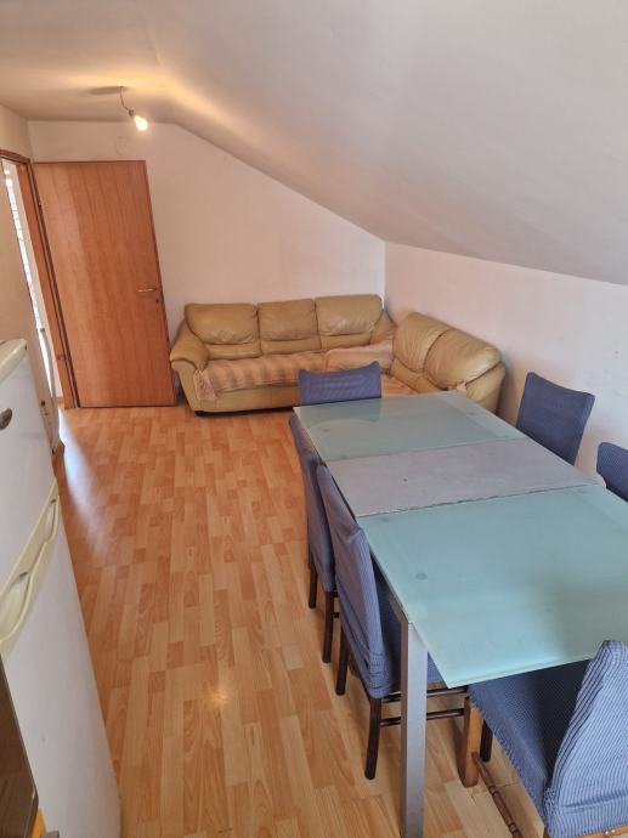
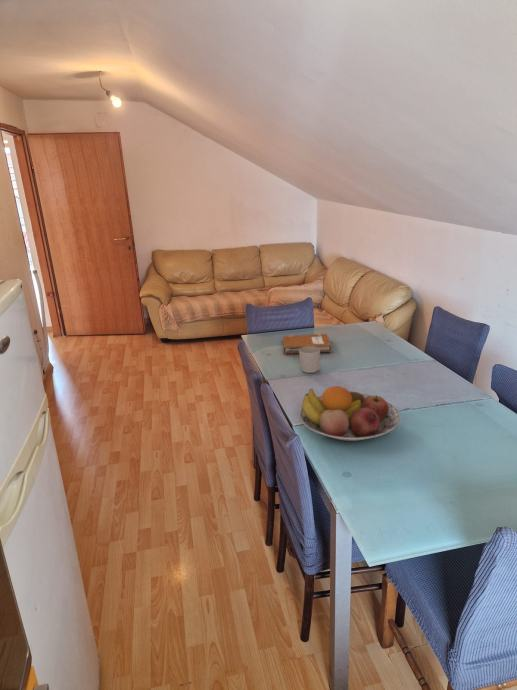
+ fruit bowl [298,385,401,442]
+ notebook [282,333,332,355]
+ mug [298,346,321,374]
